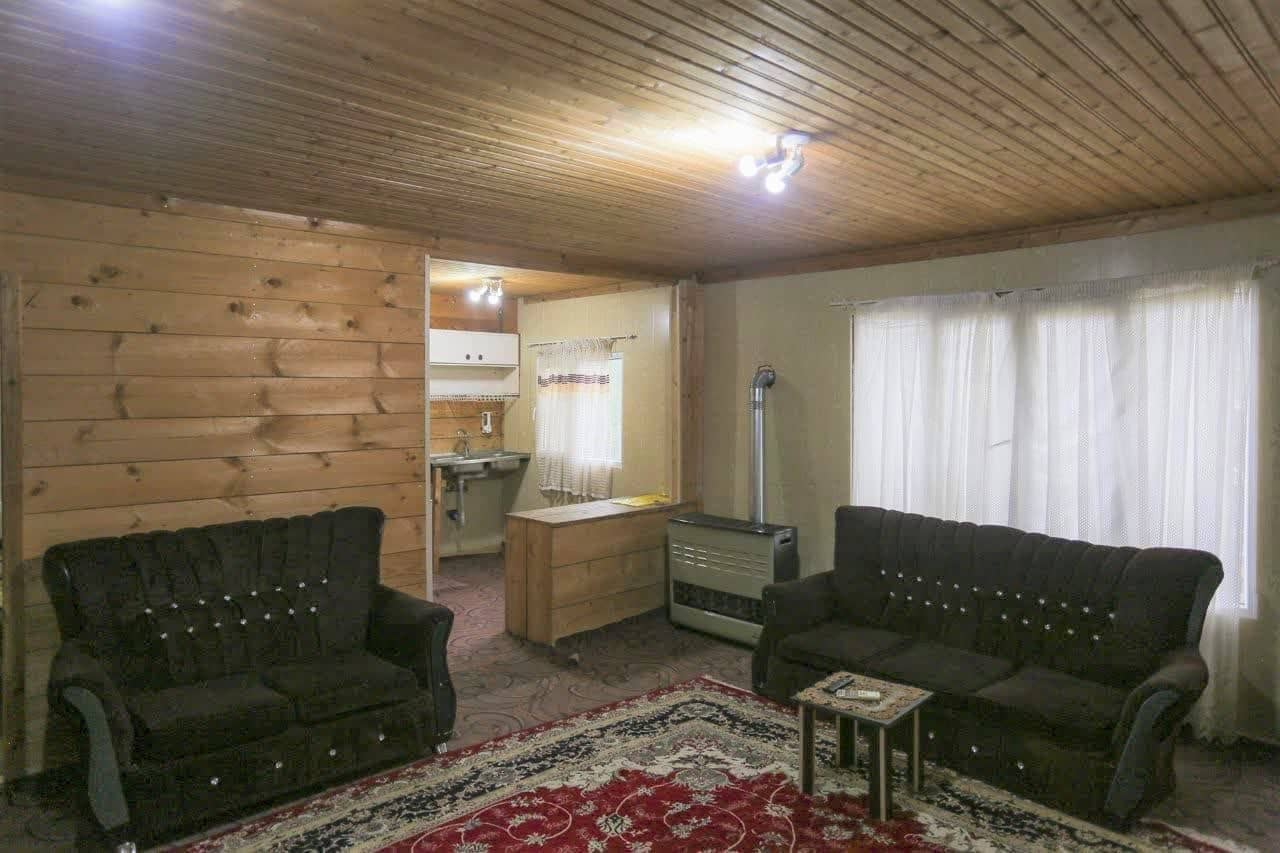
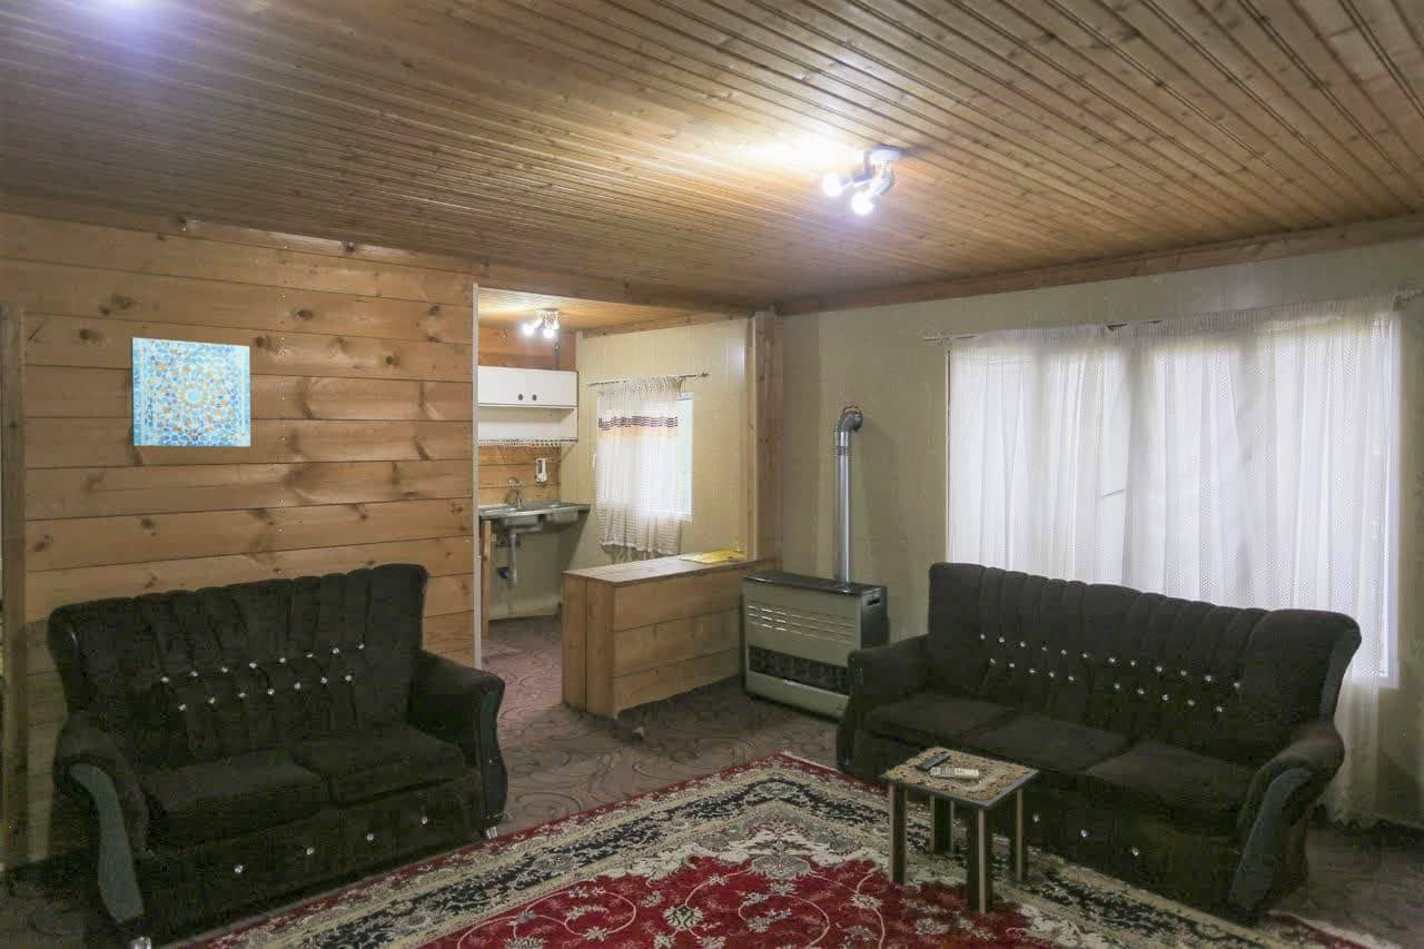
+ wall art [130,337,251,447]
